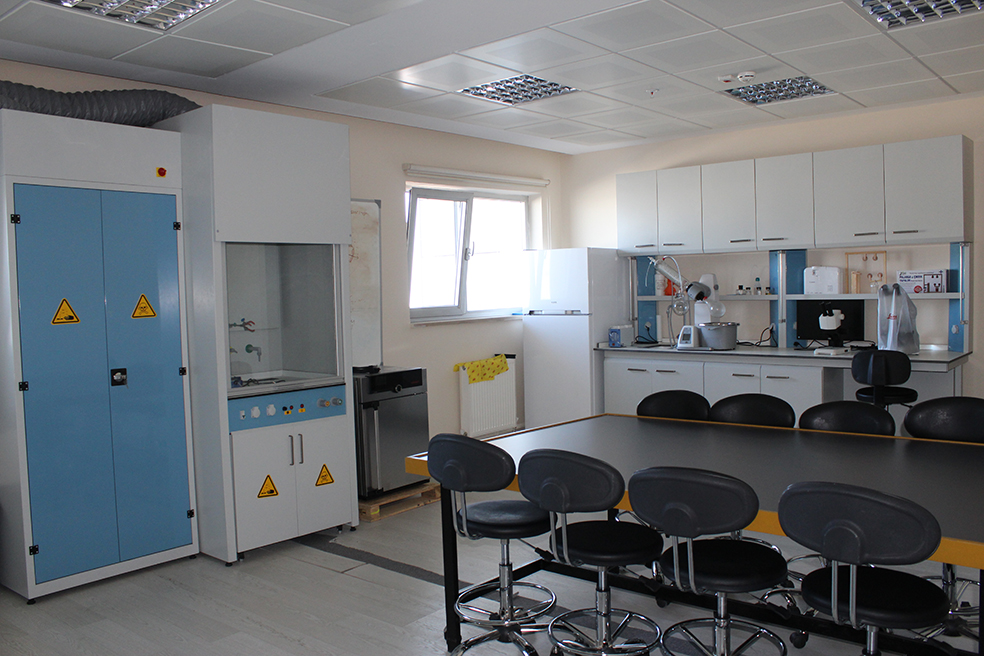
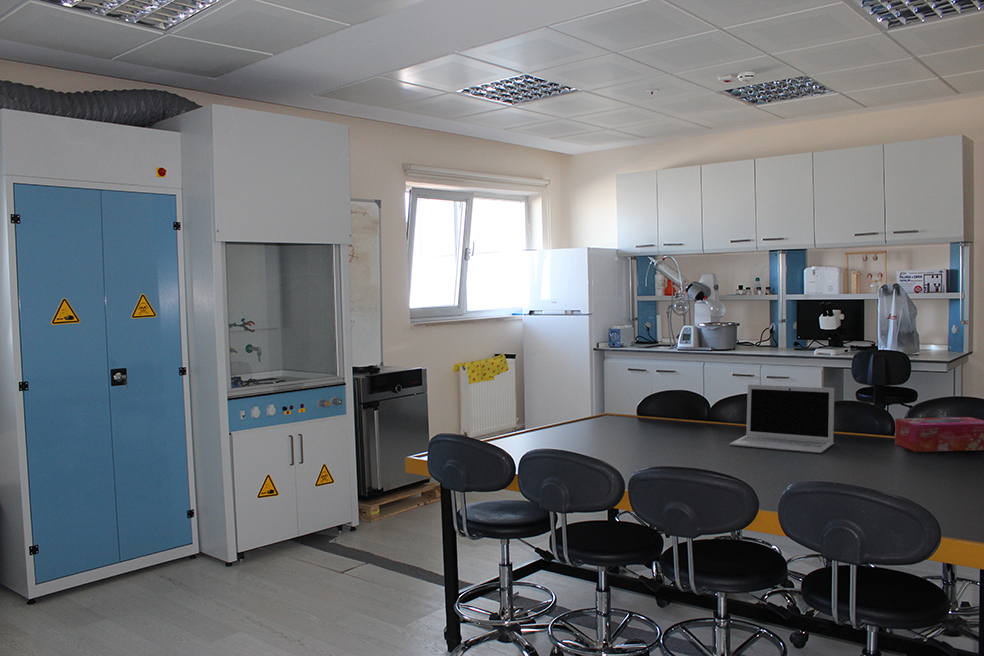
+ tissue box [894,416,984,453]
+ laptop [729,383,835,454]
